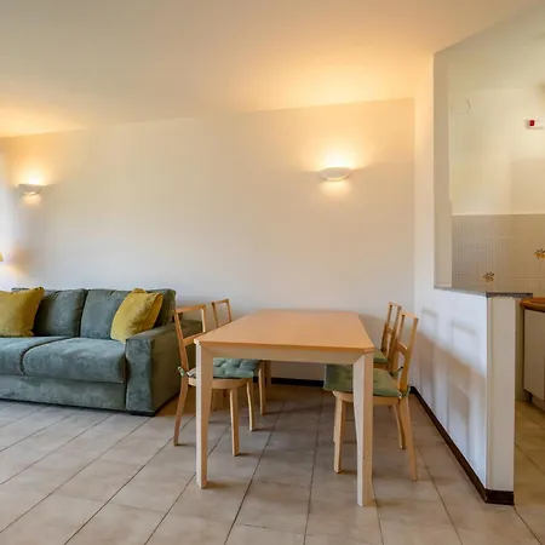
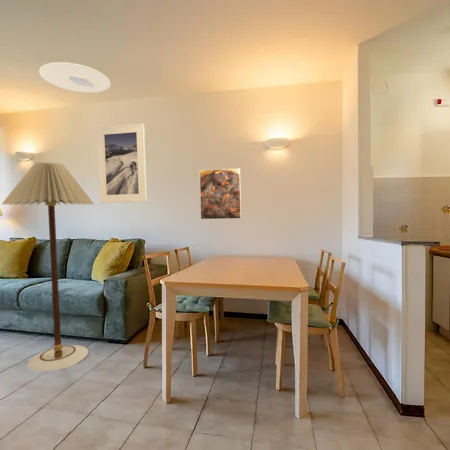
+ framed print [198,167,242,220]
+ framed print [96,123,148,204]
+ ceiling light [38,61,112,94]
+ floor lamp [1,161,95,372]
